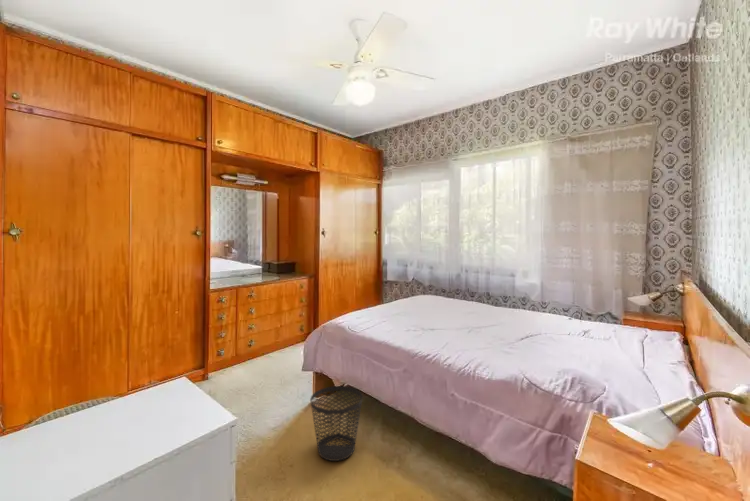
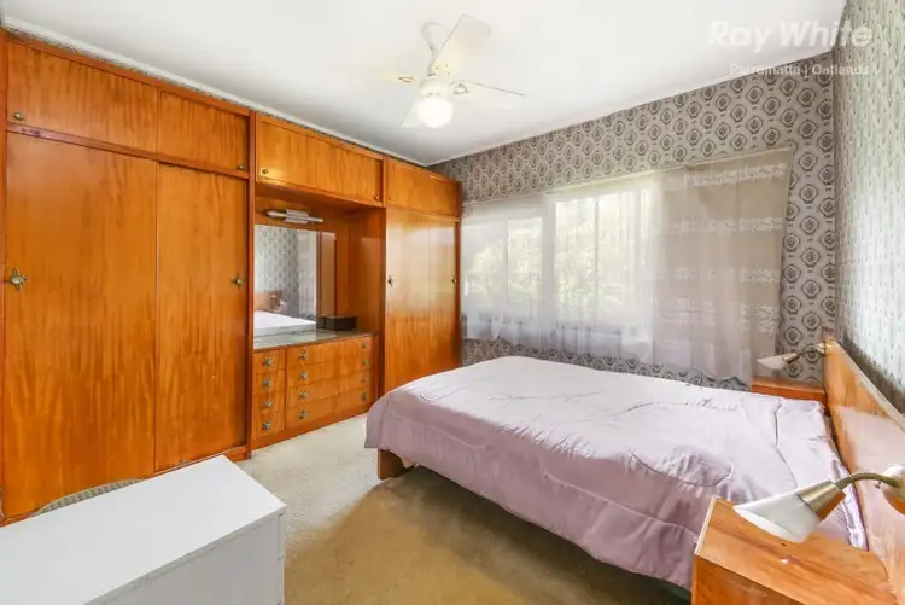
- wastebasket [309,385,363,462]
